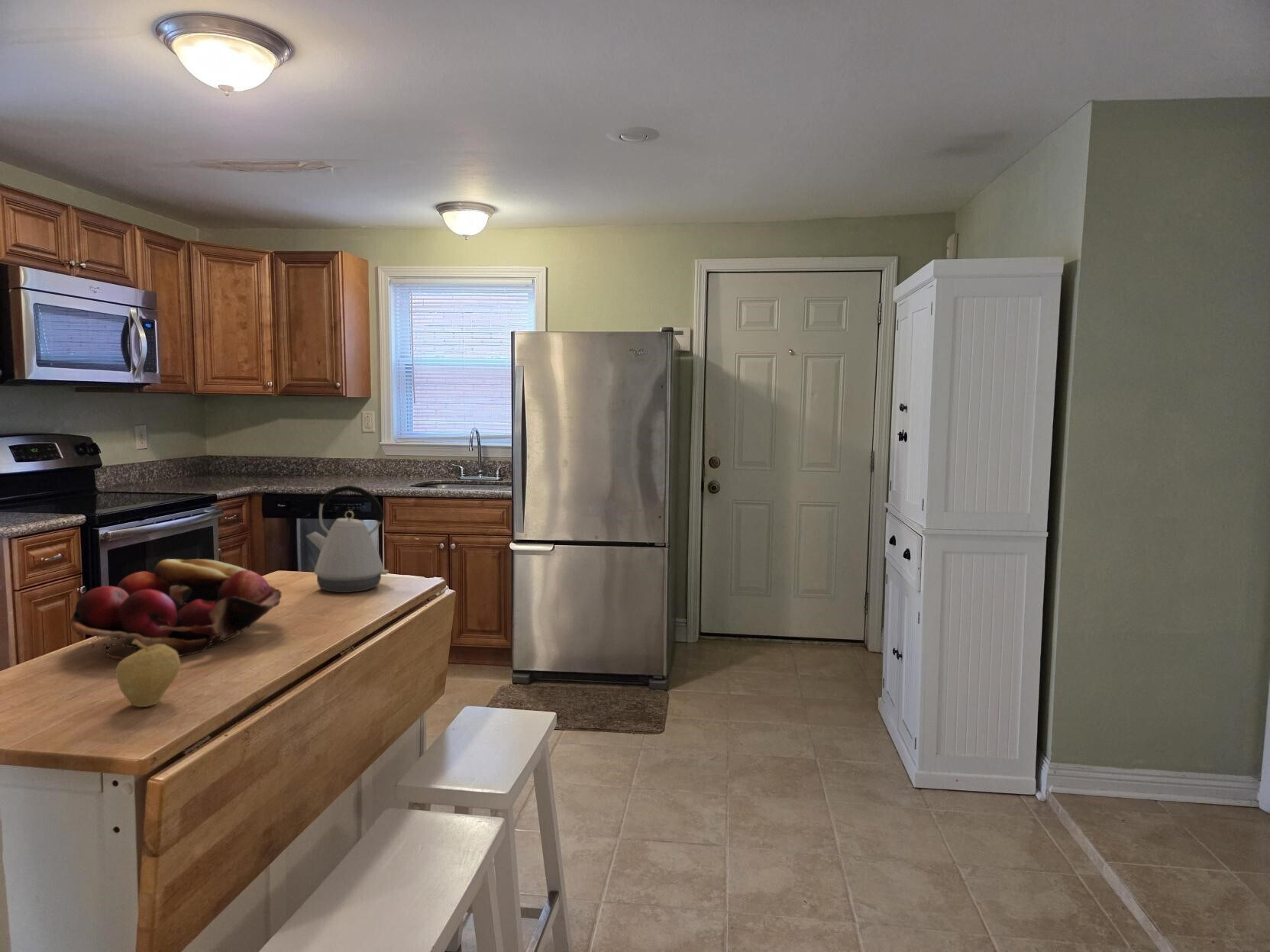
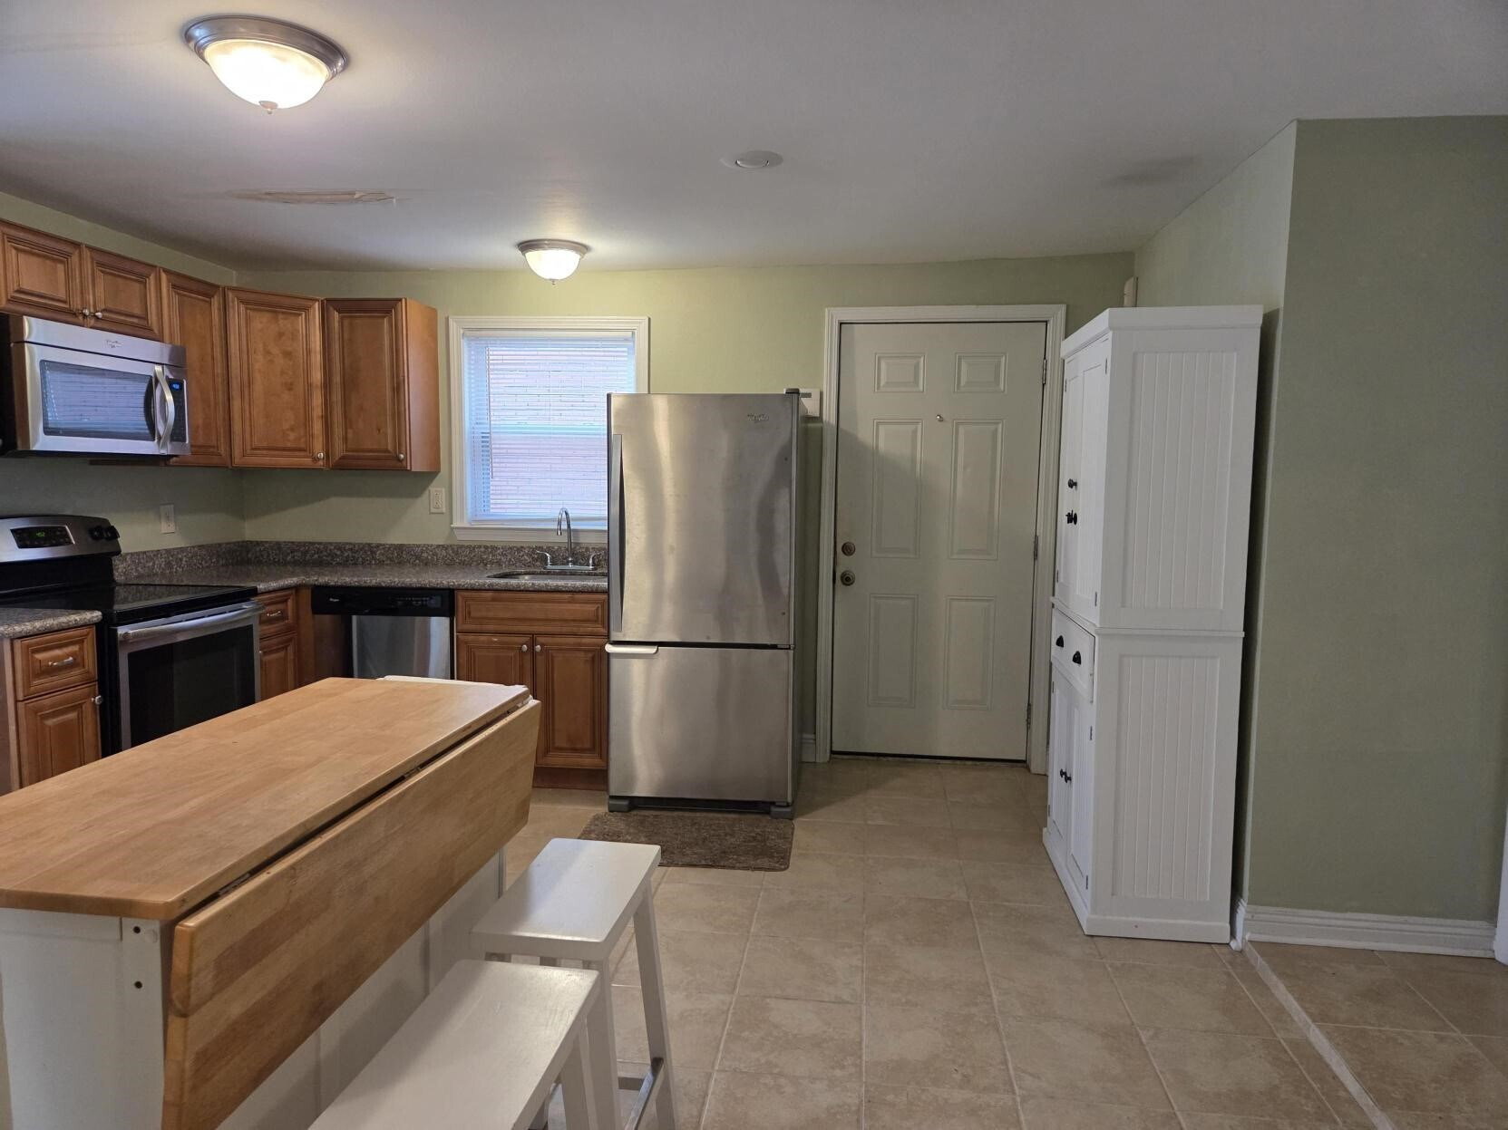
- fruit basket [69,558,283,660]
- fruit [115,639,182,708]
- kettle [305,485,389,593]
